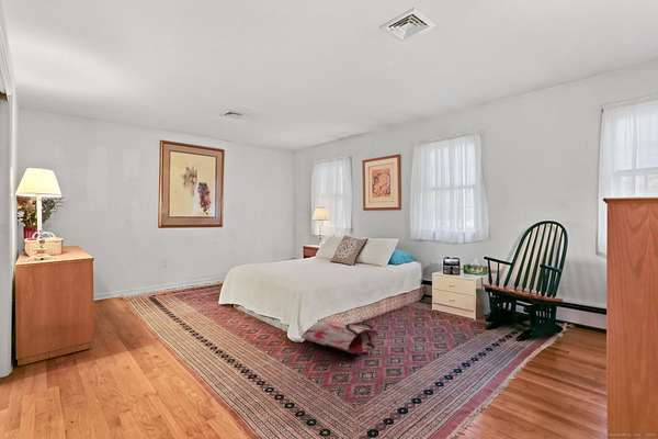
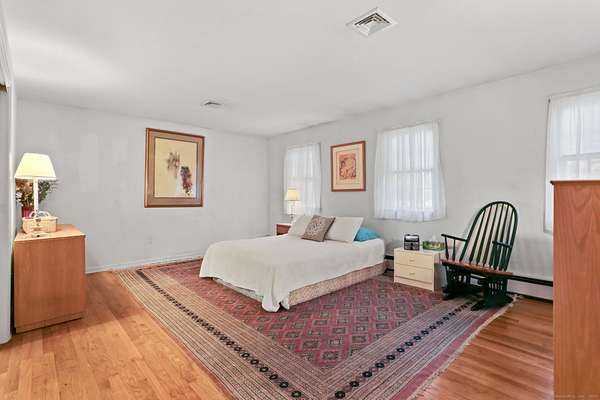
- bag [300,319,379,359]
